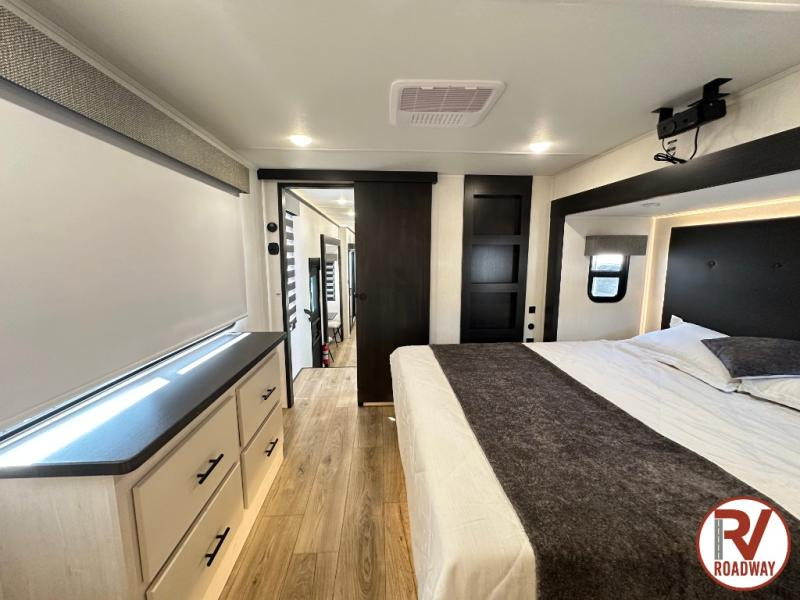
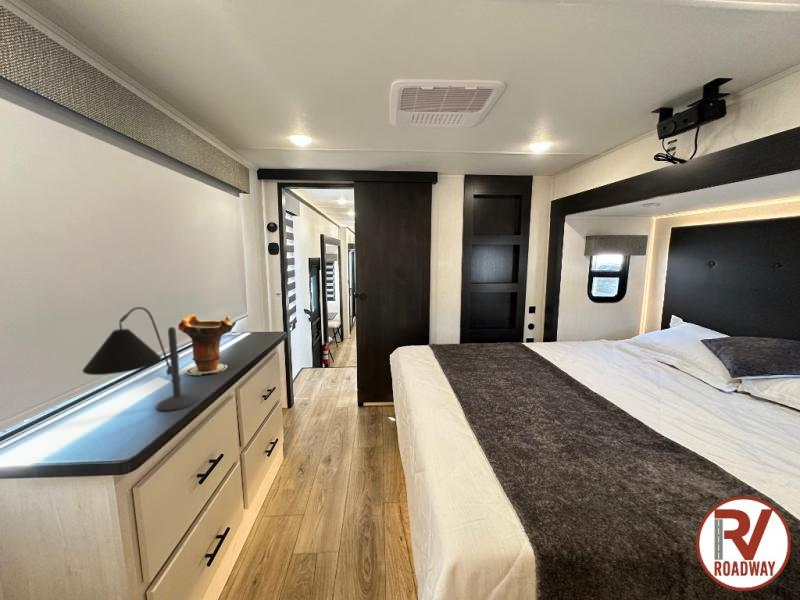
+ decorative vase [177,313,234,376]
+ desk lamp [81,306,199,412]
